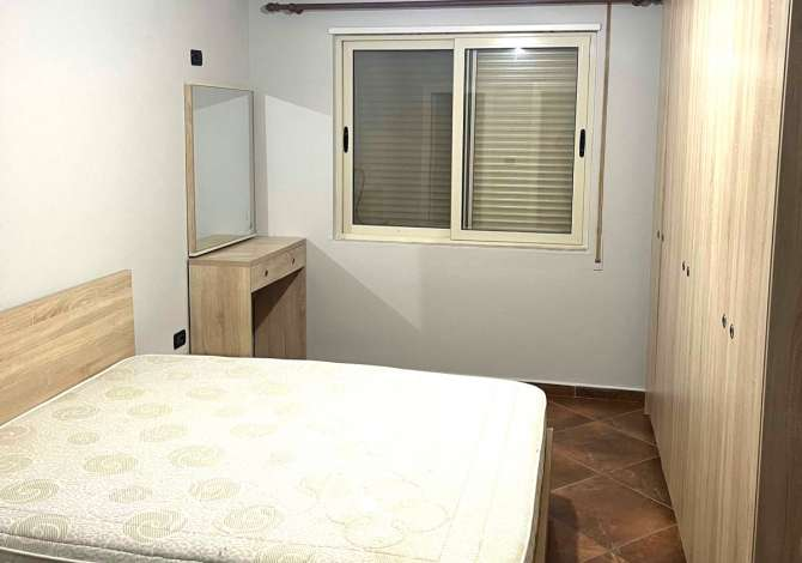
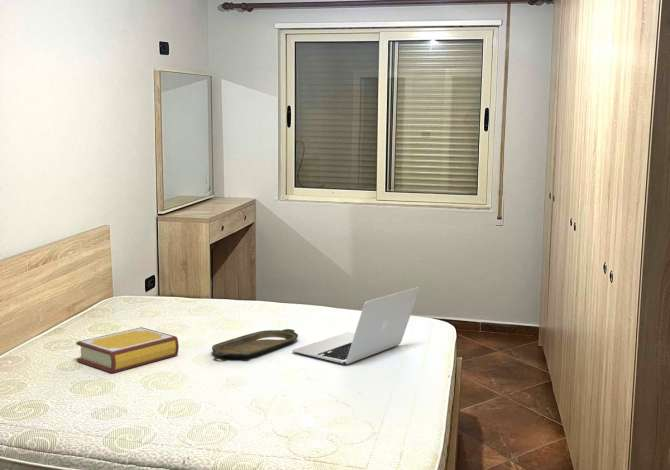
+ serving tray [211,328,299,360]
+ book [75,326,180,374]
+ laptop [291,286,420,365]
